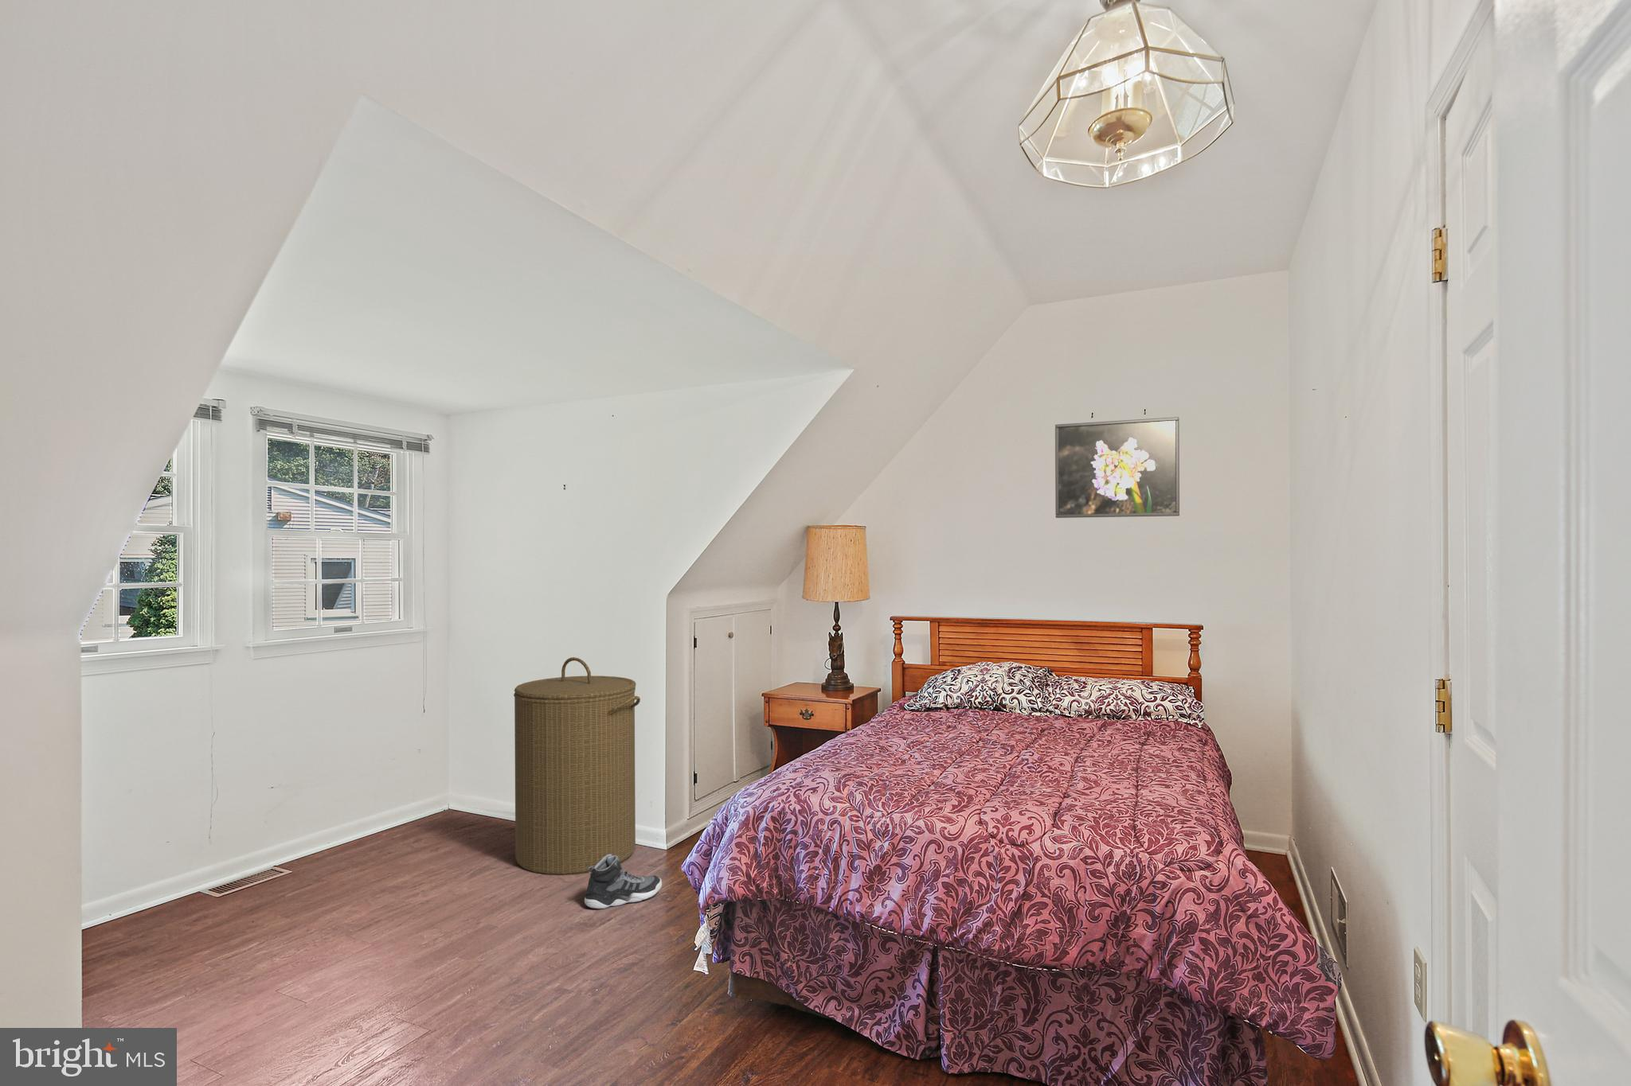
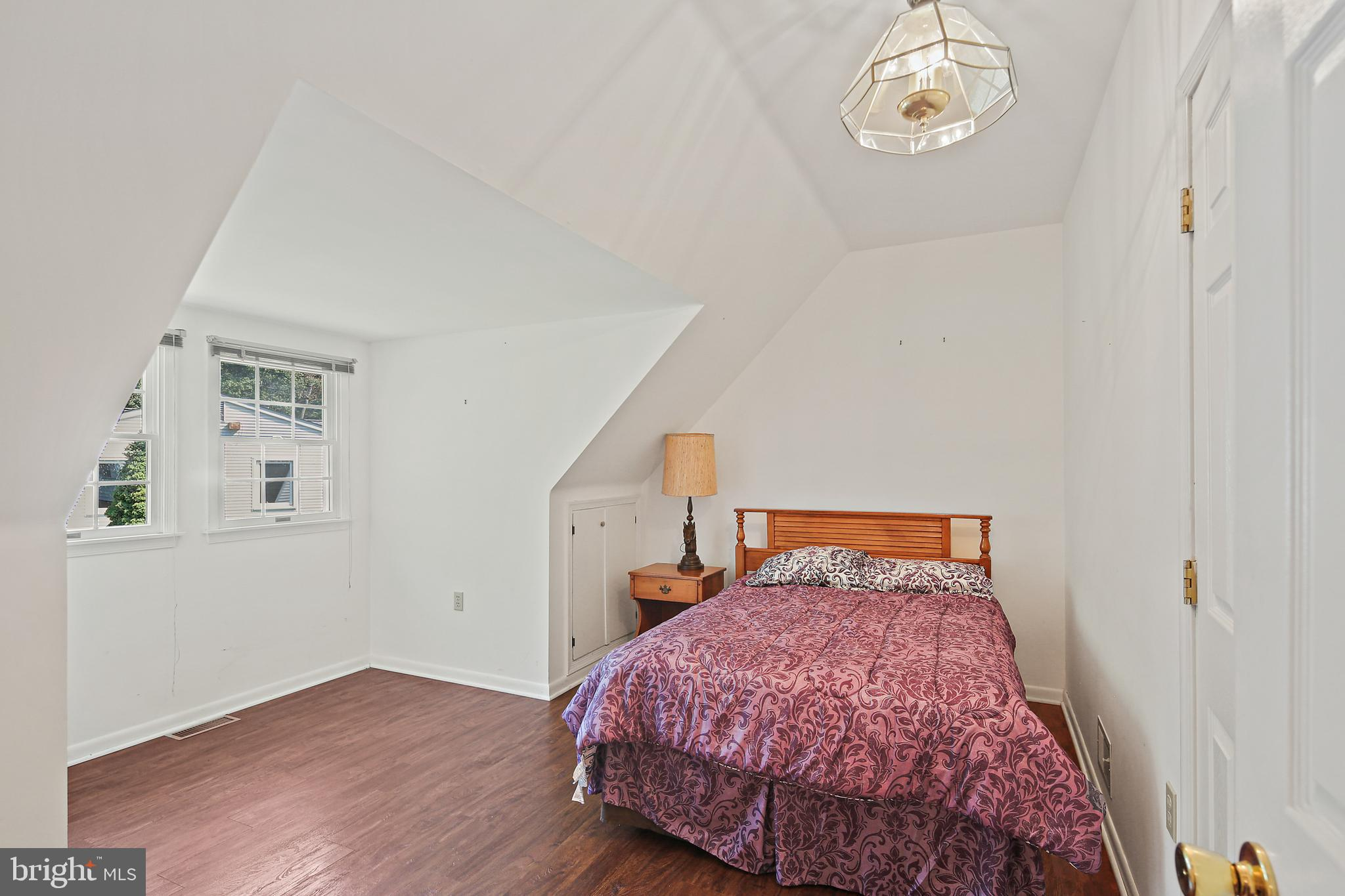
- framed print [1055,416,1180,519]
- sneaker [583,853,662,909]
- laundry hamper [513,657,641,876]
